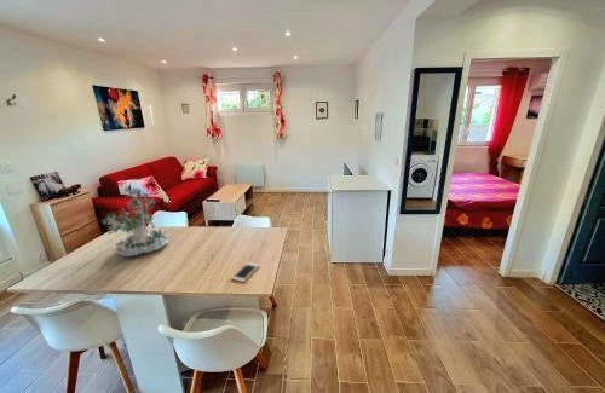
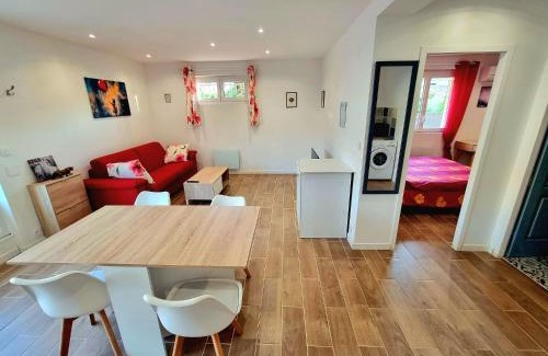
- plant [102,186,171,258]
- cell phone [230,261,261,283]
